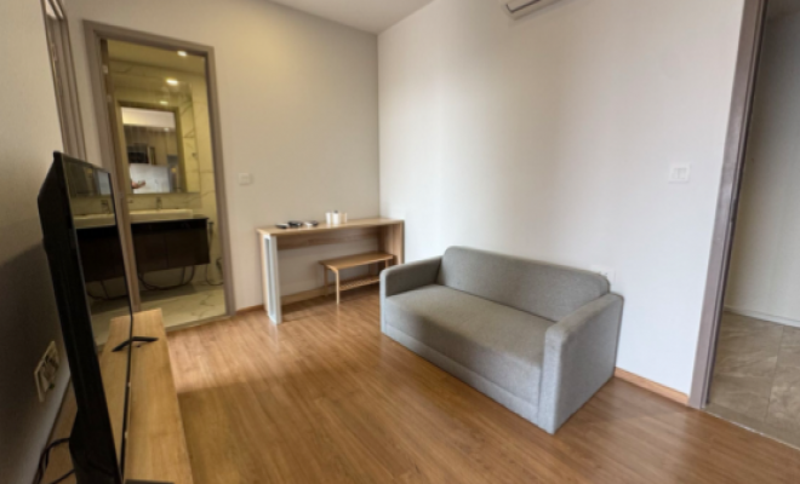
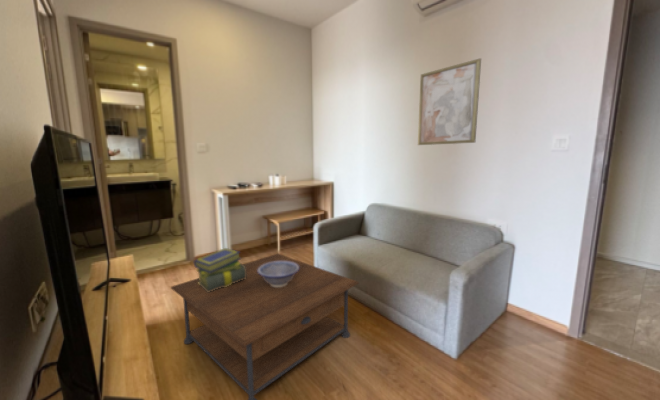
+ decorative bowl [257,261,299,287]
+ coffee table [170,253,360,400]
+ wall art [417,57,482,146]
+ stack of books [193,247,246,292]
